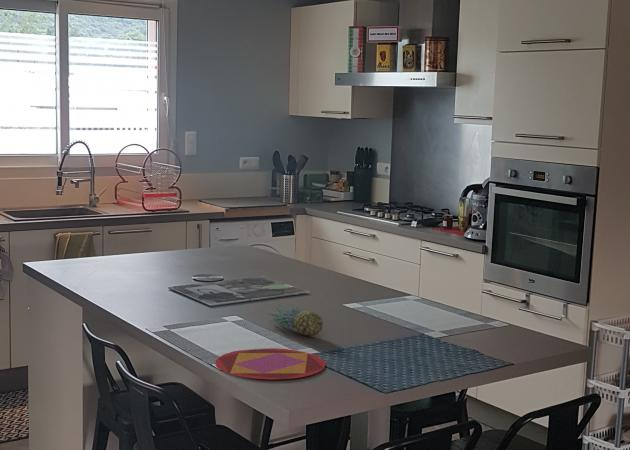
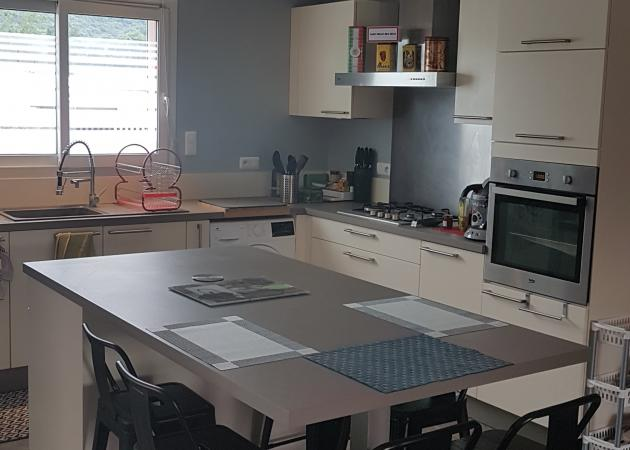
- plate [214,347,326,380]
- fruit [266,301,324,337]
